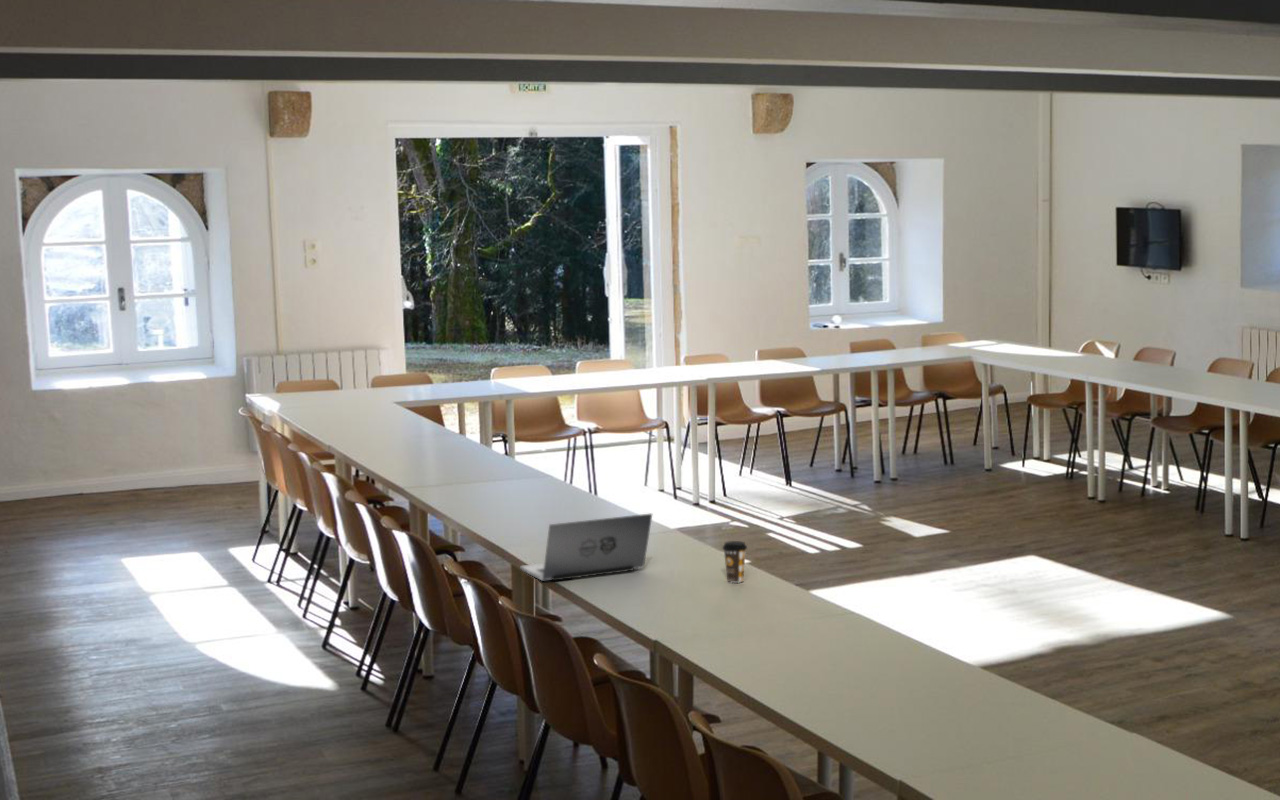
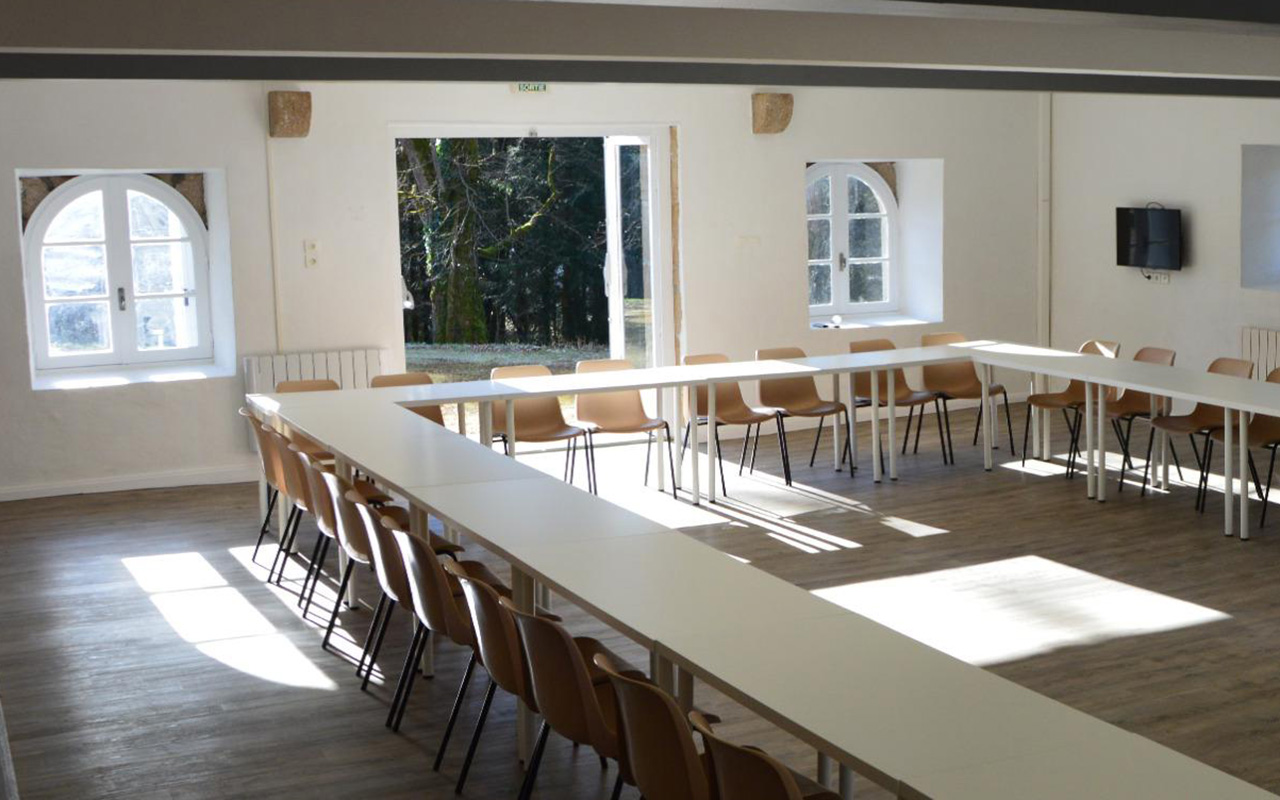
- coffee cup [721,540,748,584]
- laptop [519,512,653,582]
